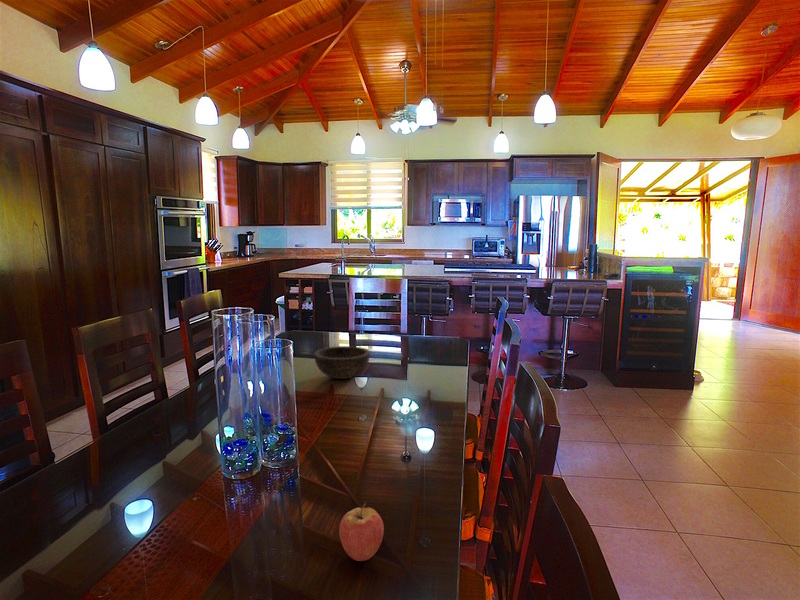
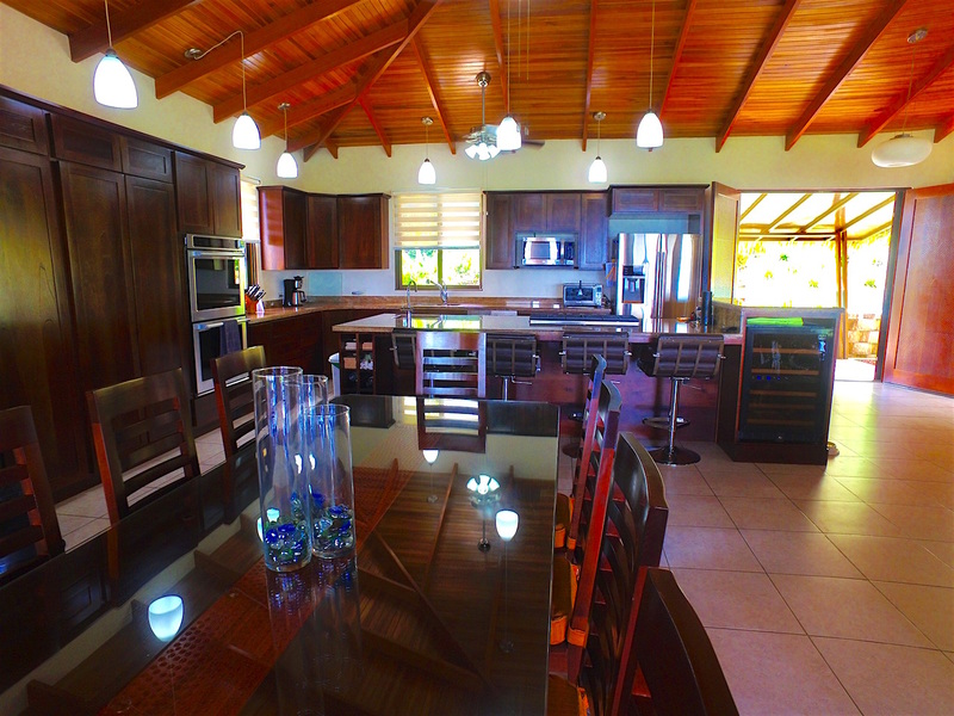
- bowl [313,345,371,380]
- fruit [338,501,385,562]
